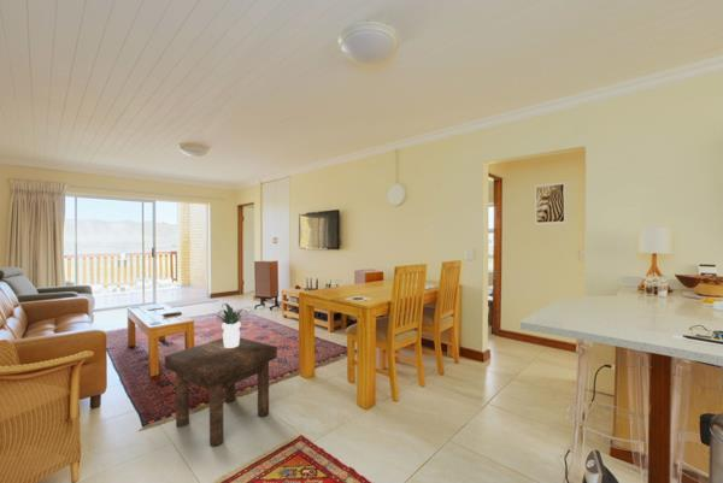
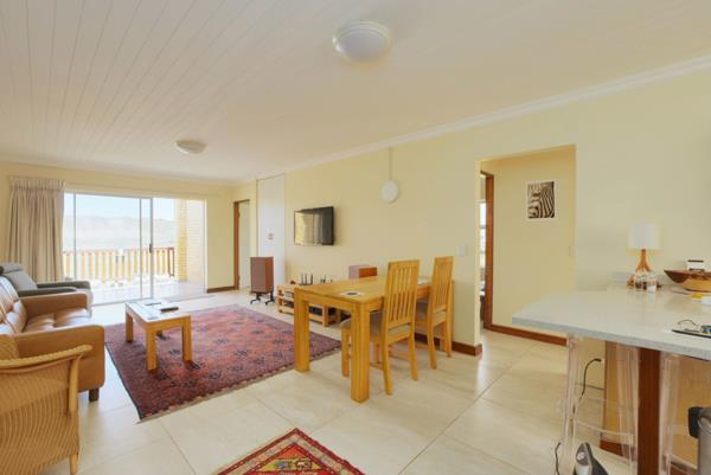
- potted plant [208,302,257,348]
- stool [164,336,278,447]
